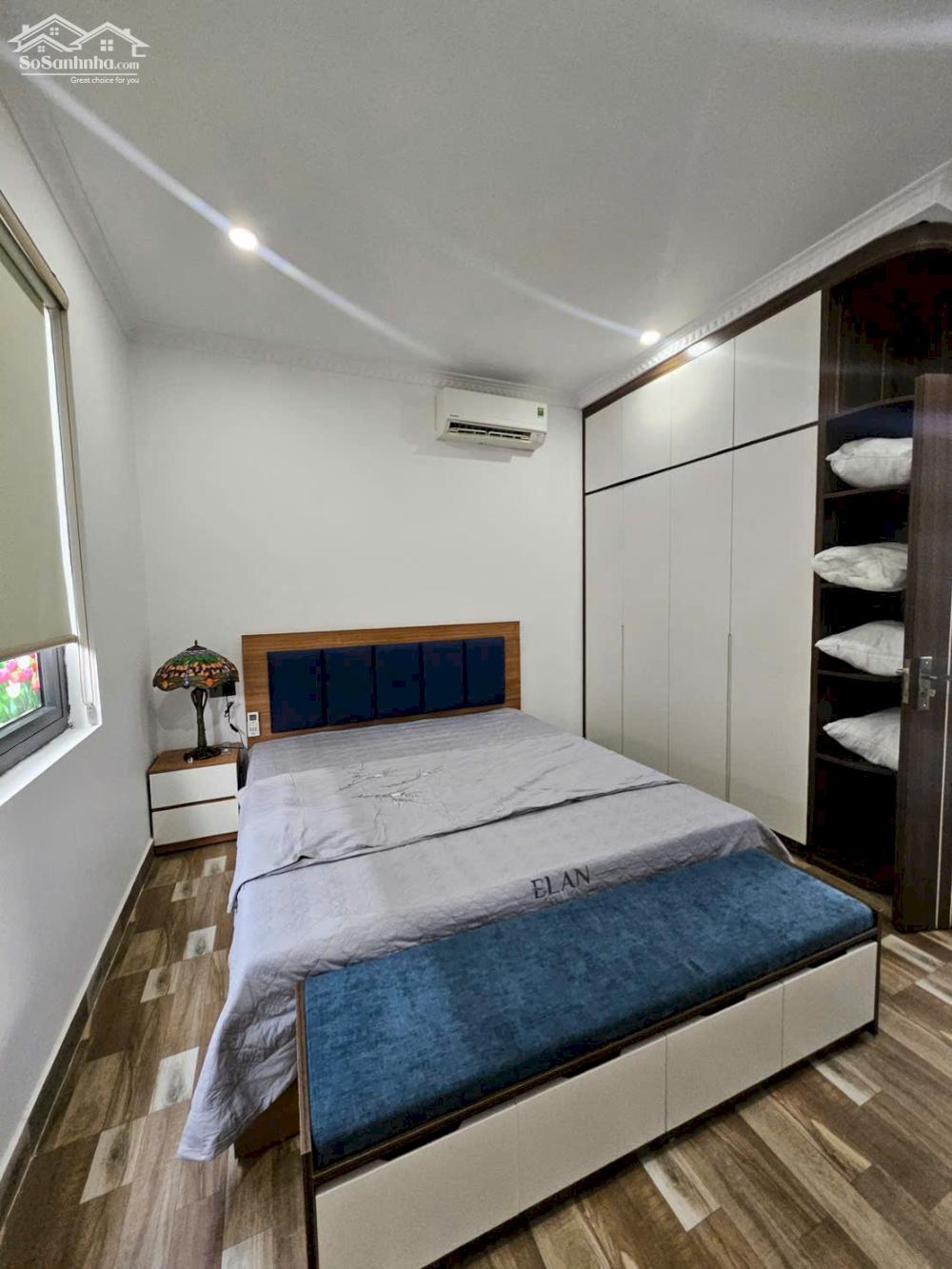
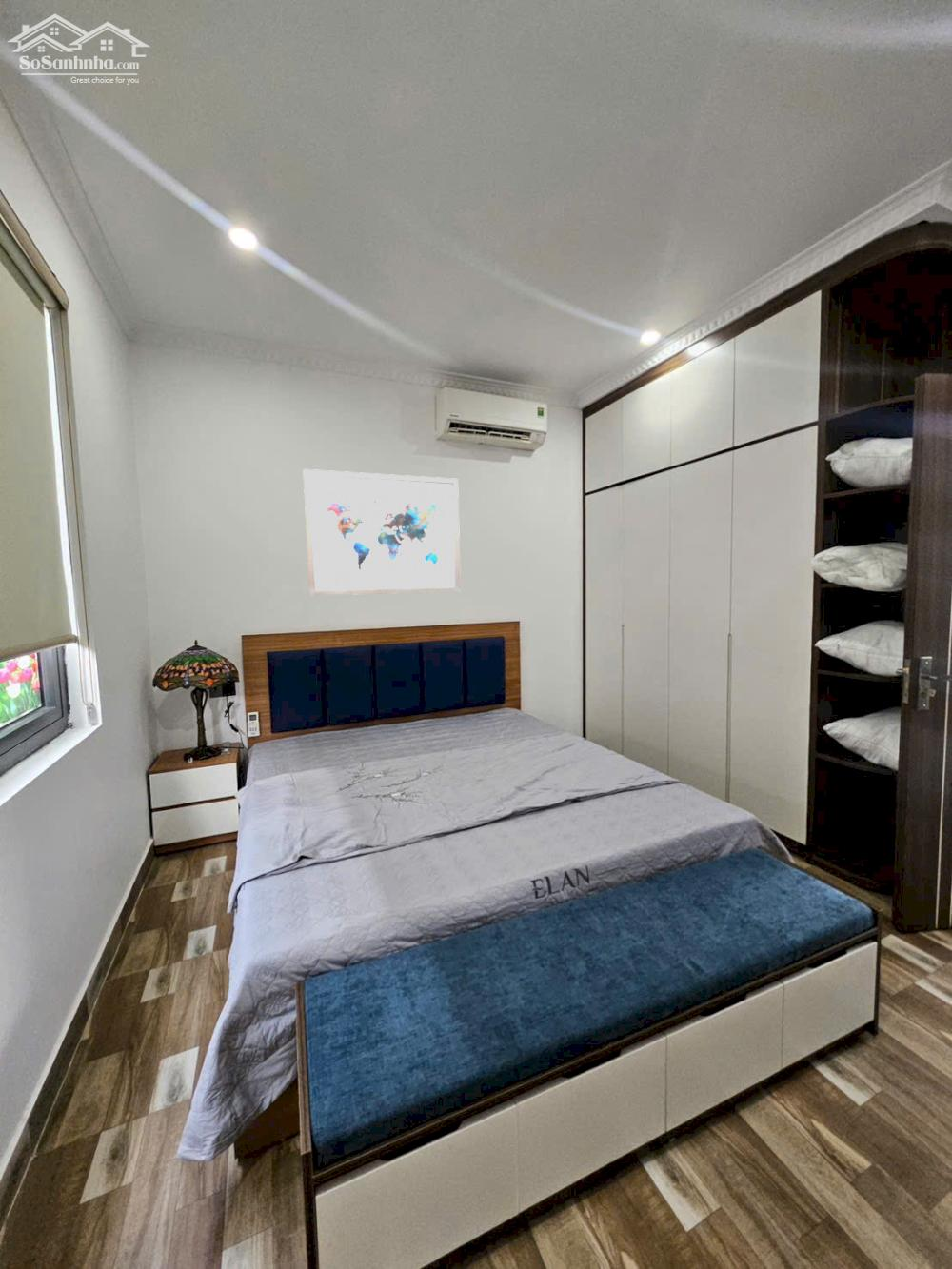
+ wall art [302,468,462,597]
